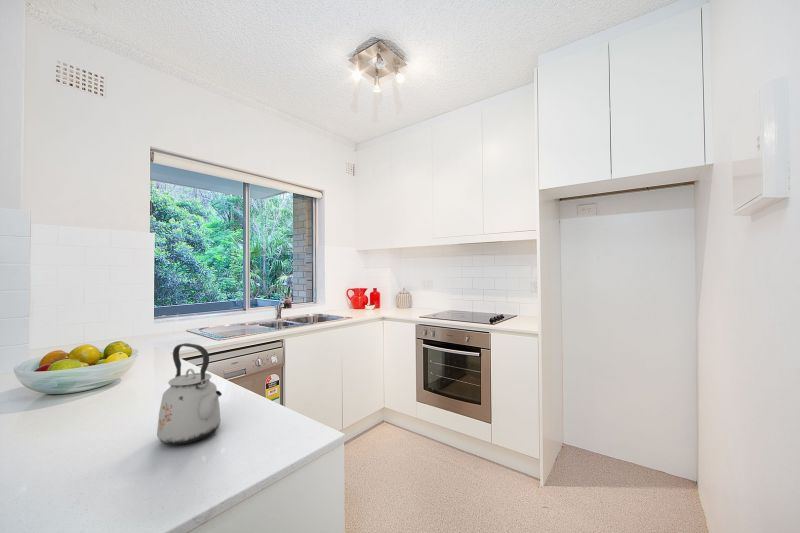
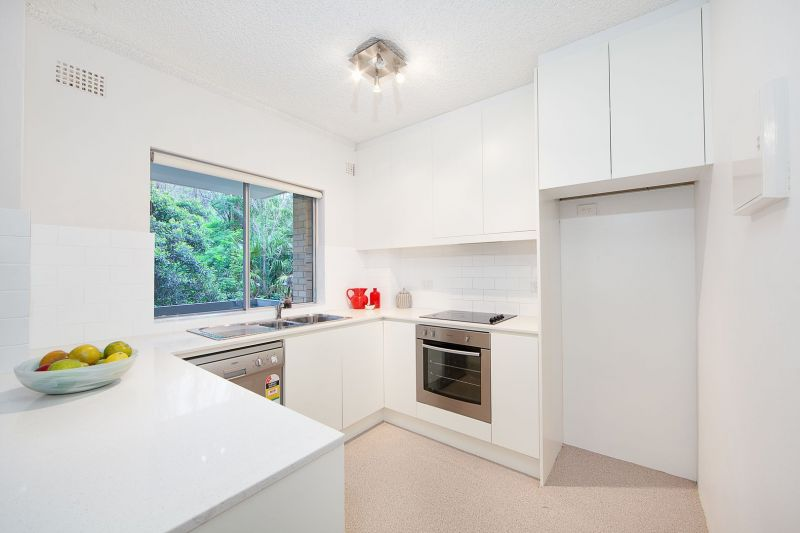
- kettle [156,342,223,446]
